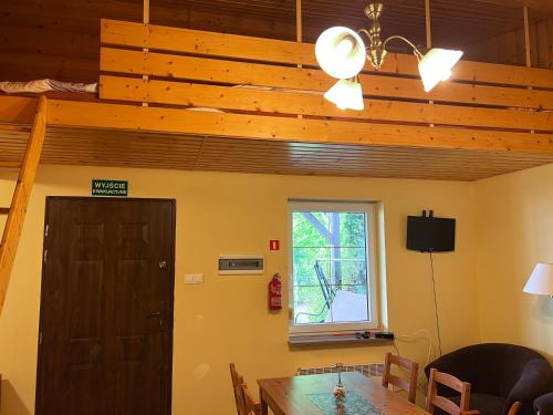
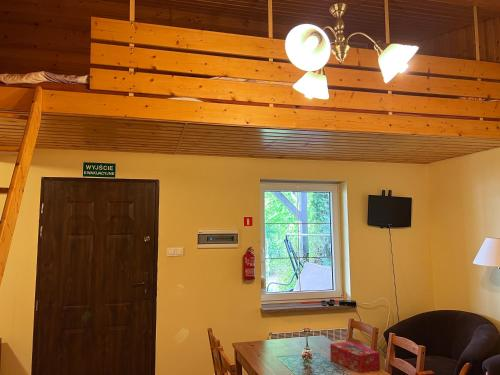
+ tissue box [329,340,381,374]
